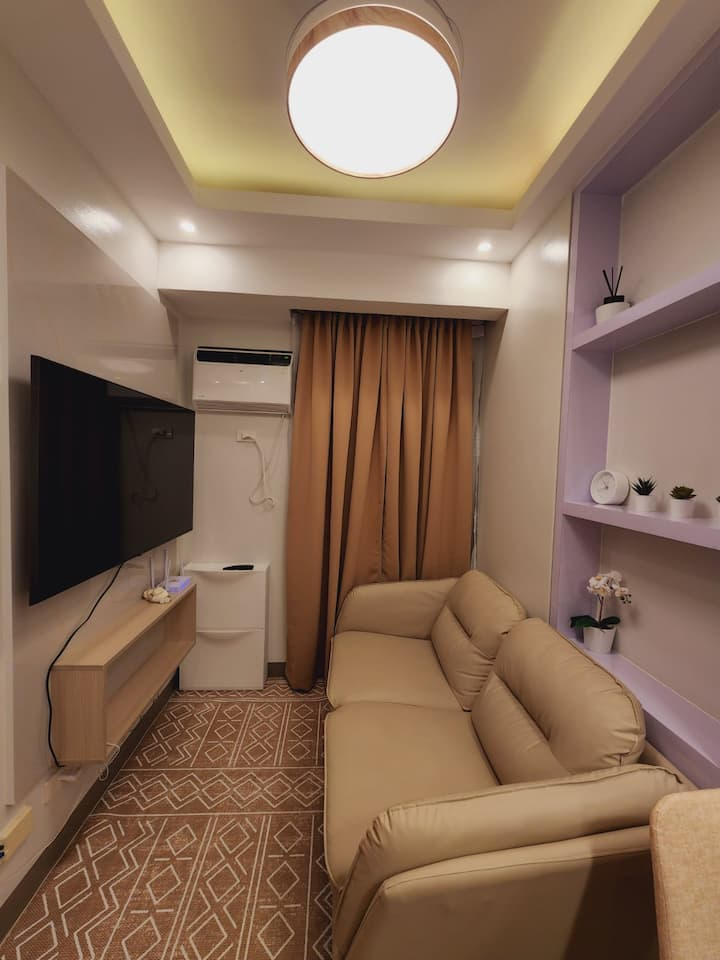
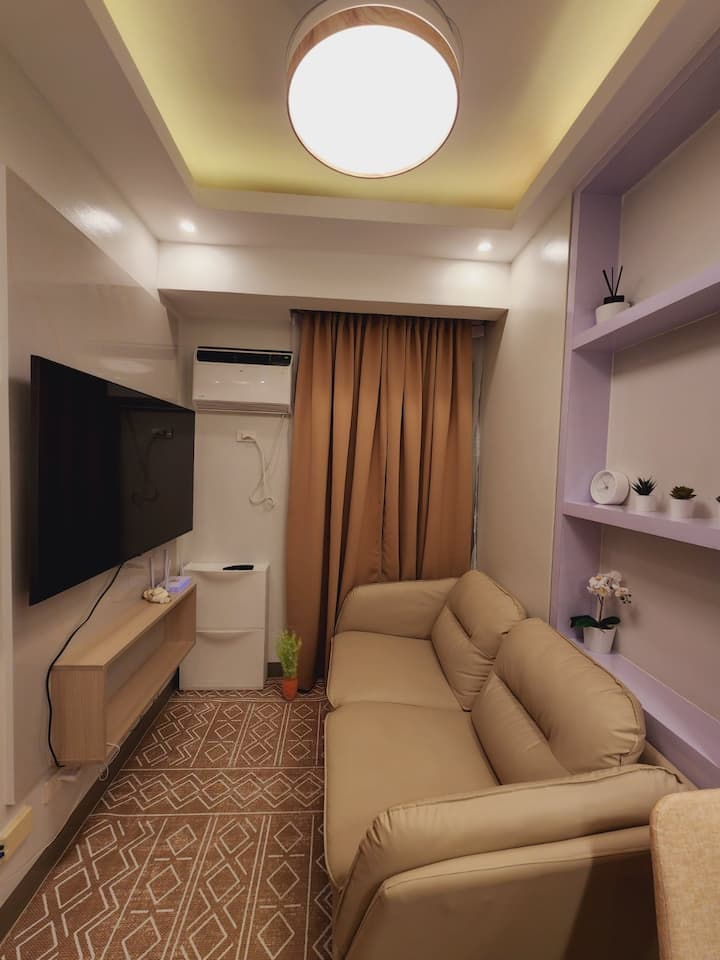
+ potted plant [271,628,302,702]
